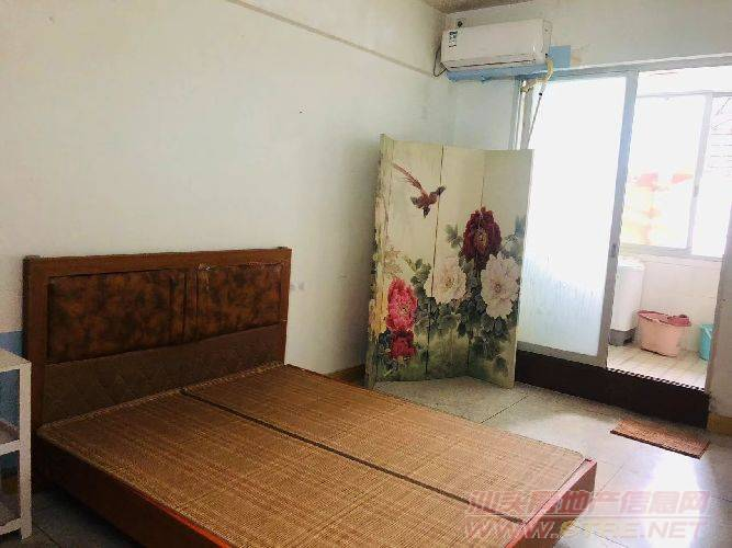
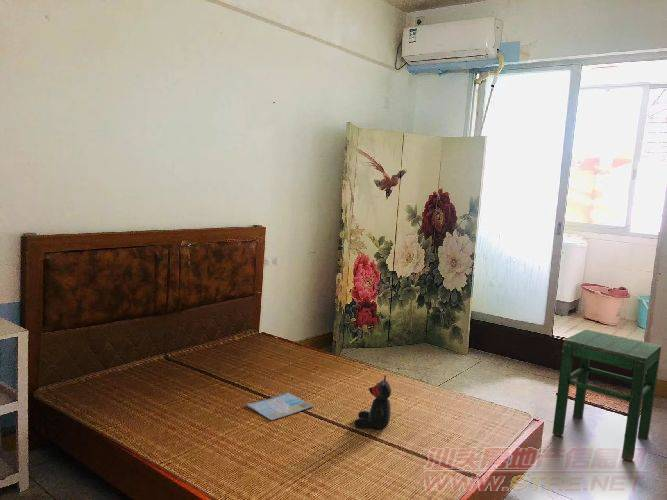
+ book [246,392,315,421]
+ stool [551,329,662,462]
+ teddy bear [353,374,392,430]
